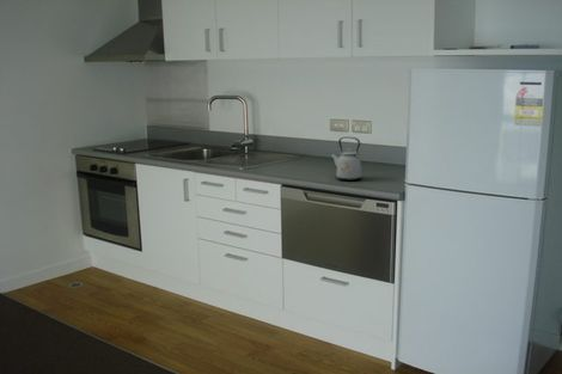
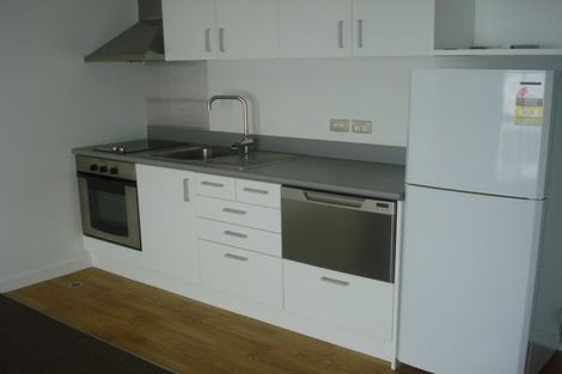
- kettle [330,136,362,182]
